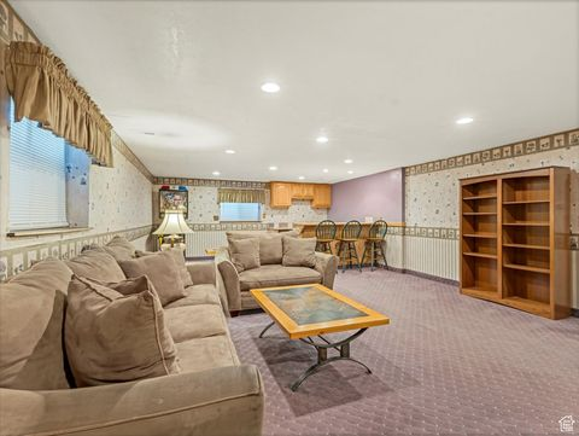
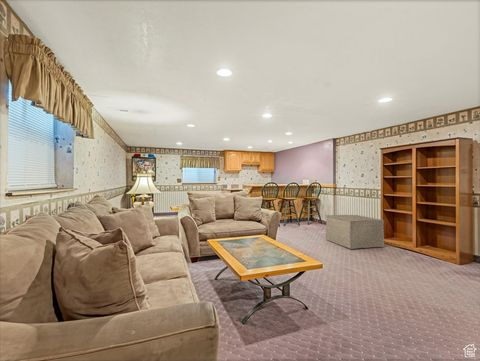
+ ottoman [325,214,385,250]
